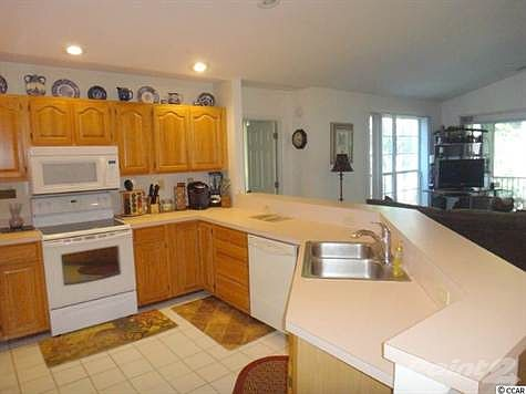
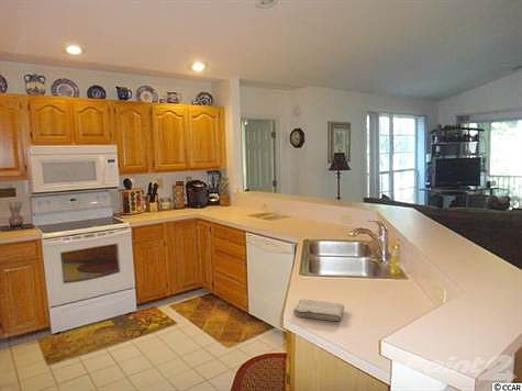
+ washcloth [292,298,345,322]
